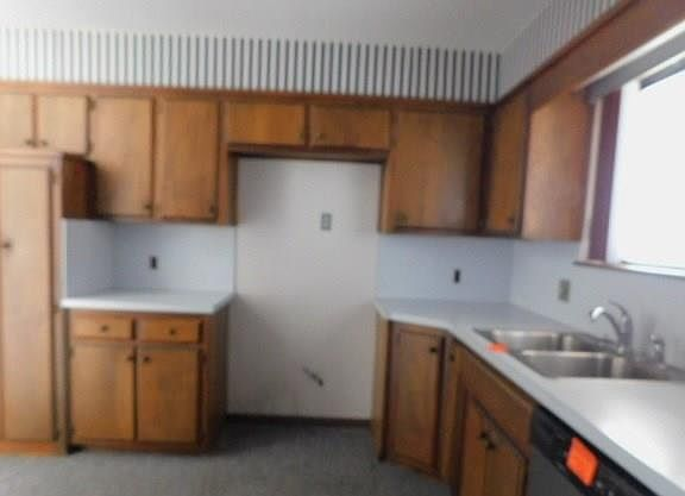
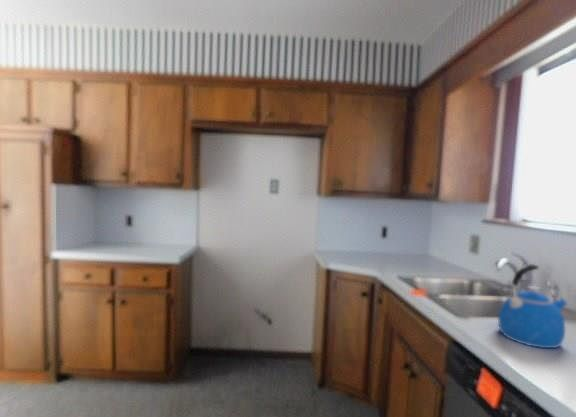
+ kettle [497,263,569,349]
